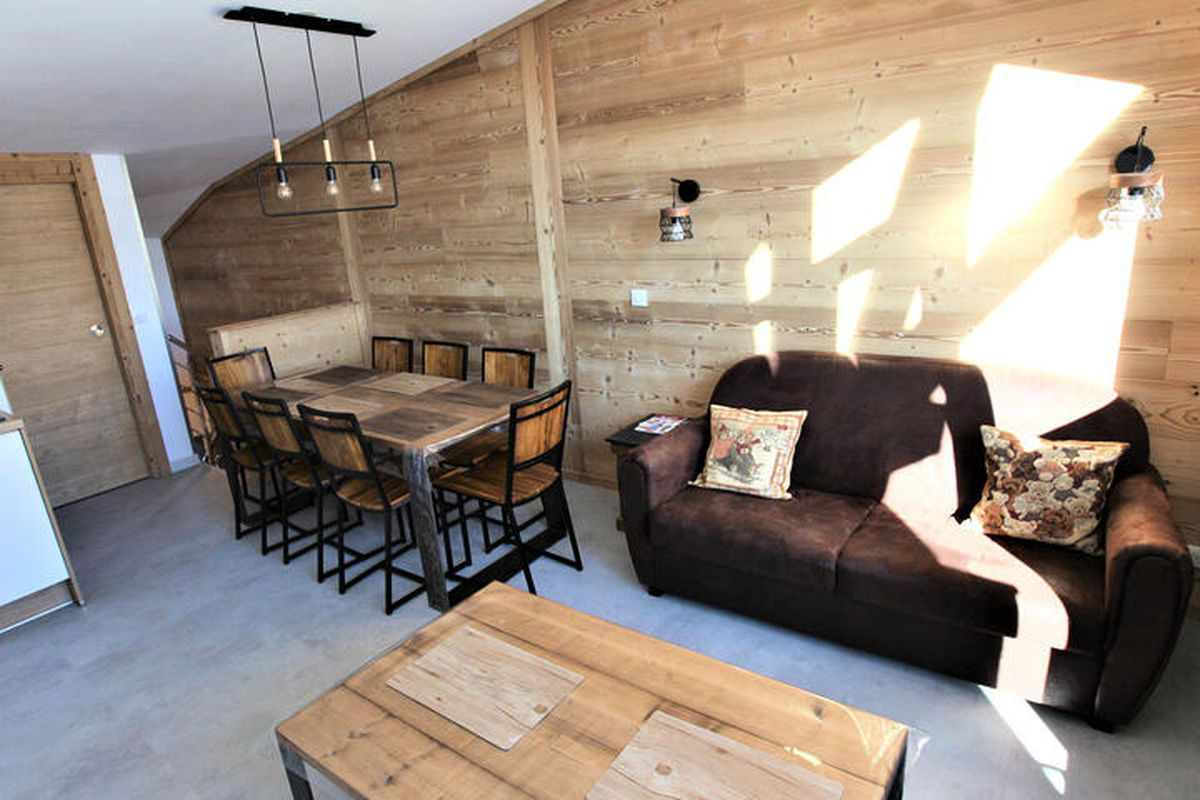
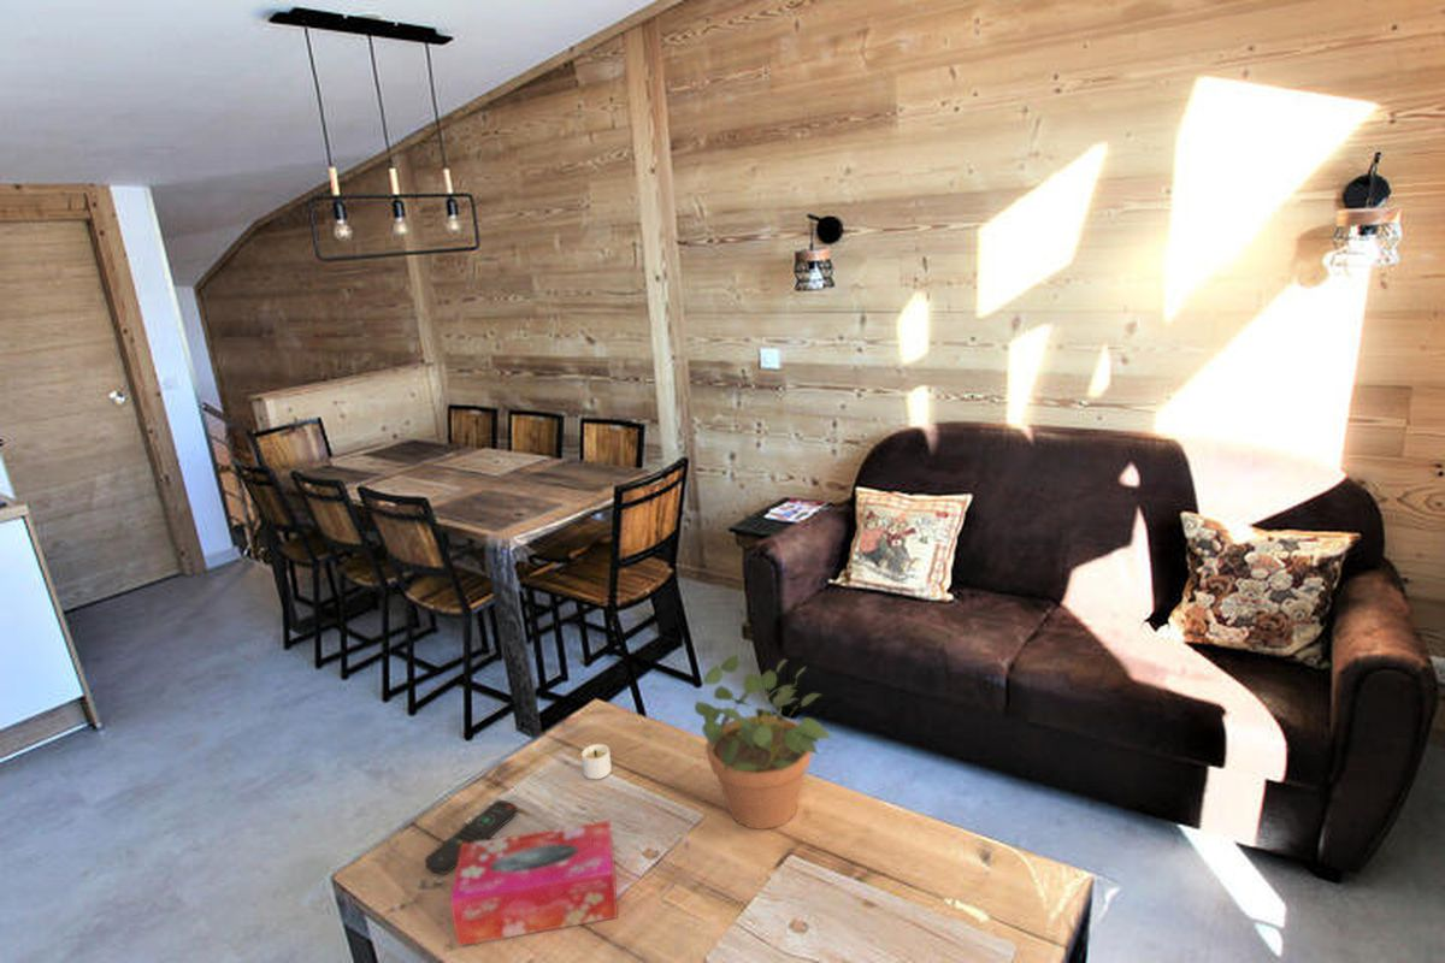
+ remote control [424,799,519,875]
+ potted plant [694,652,834,831]
+ candle [580,743,613,780]
+ tissue box [449,820,619,947]
